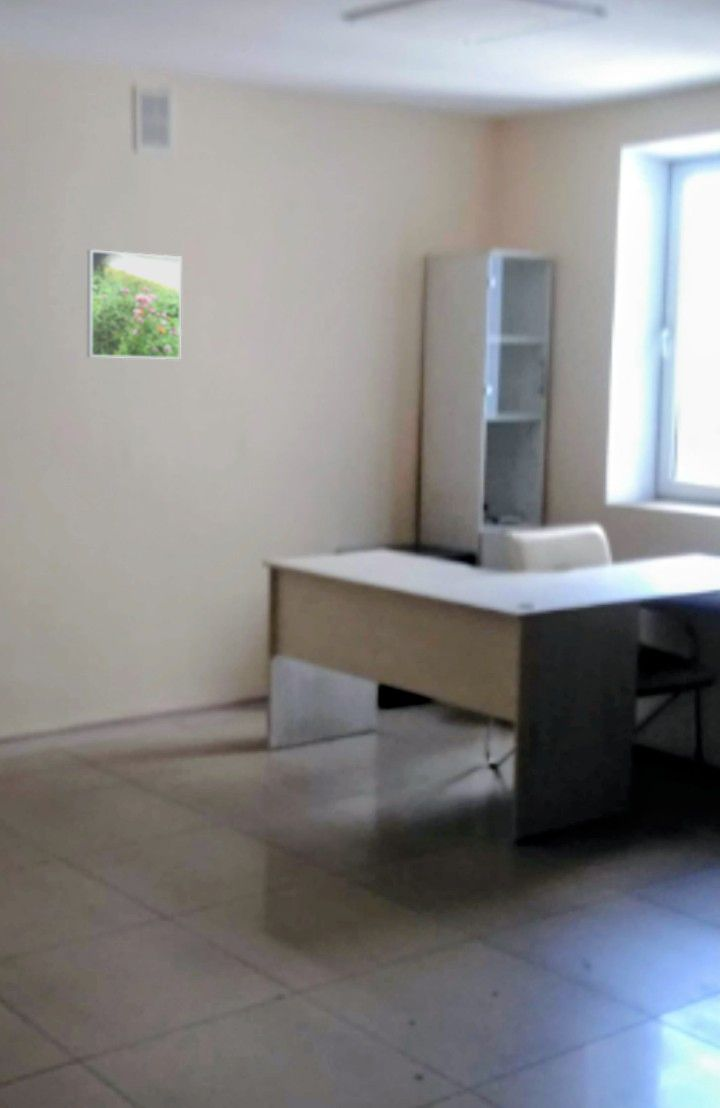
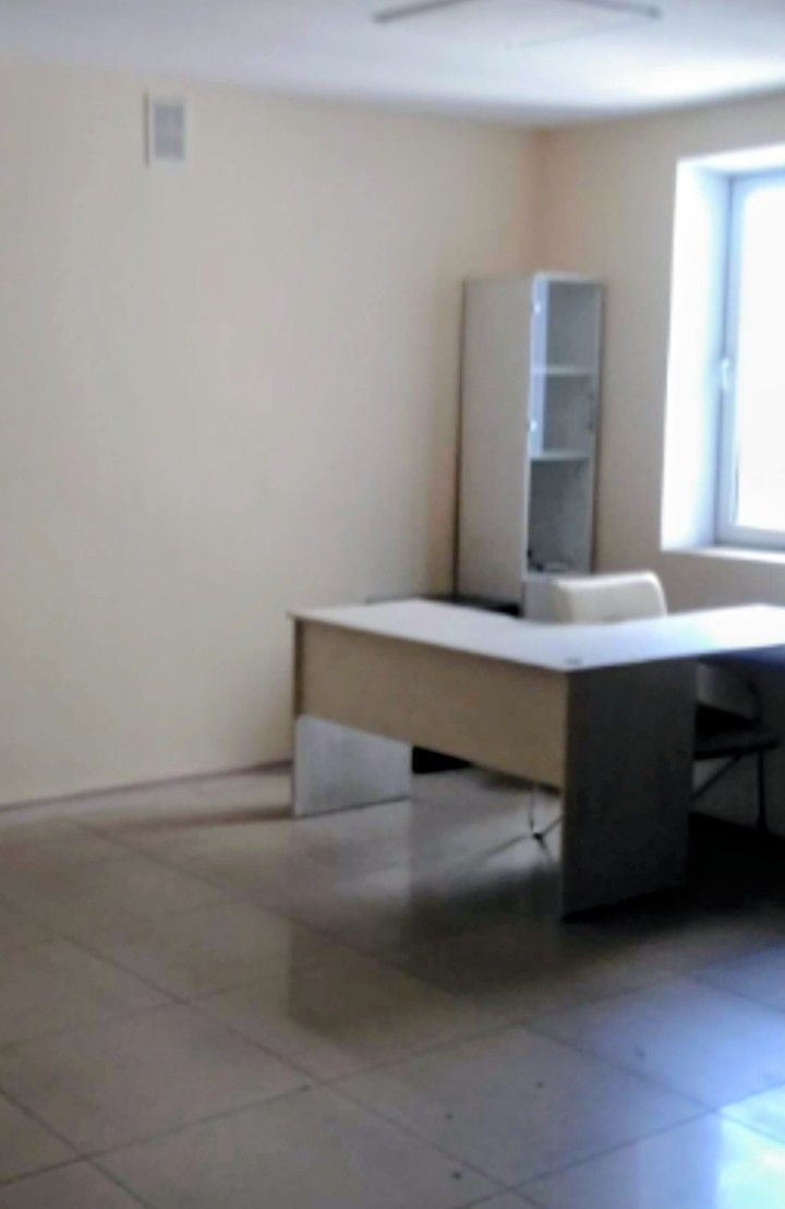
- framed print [86,249,182,360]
